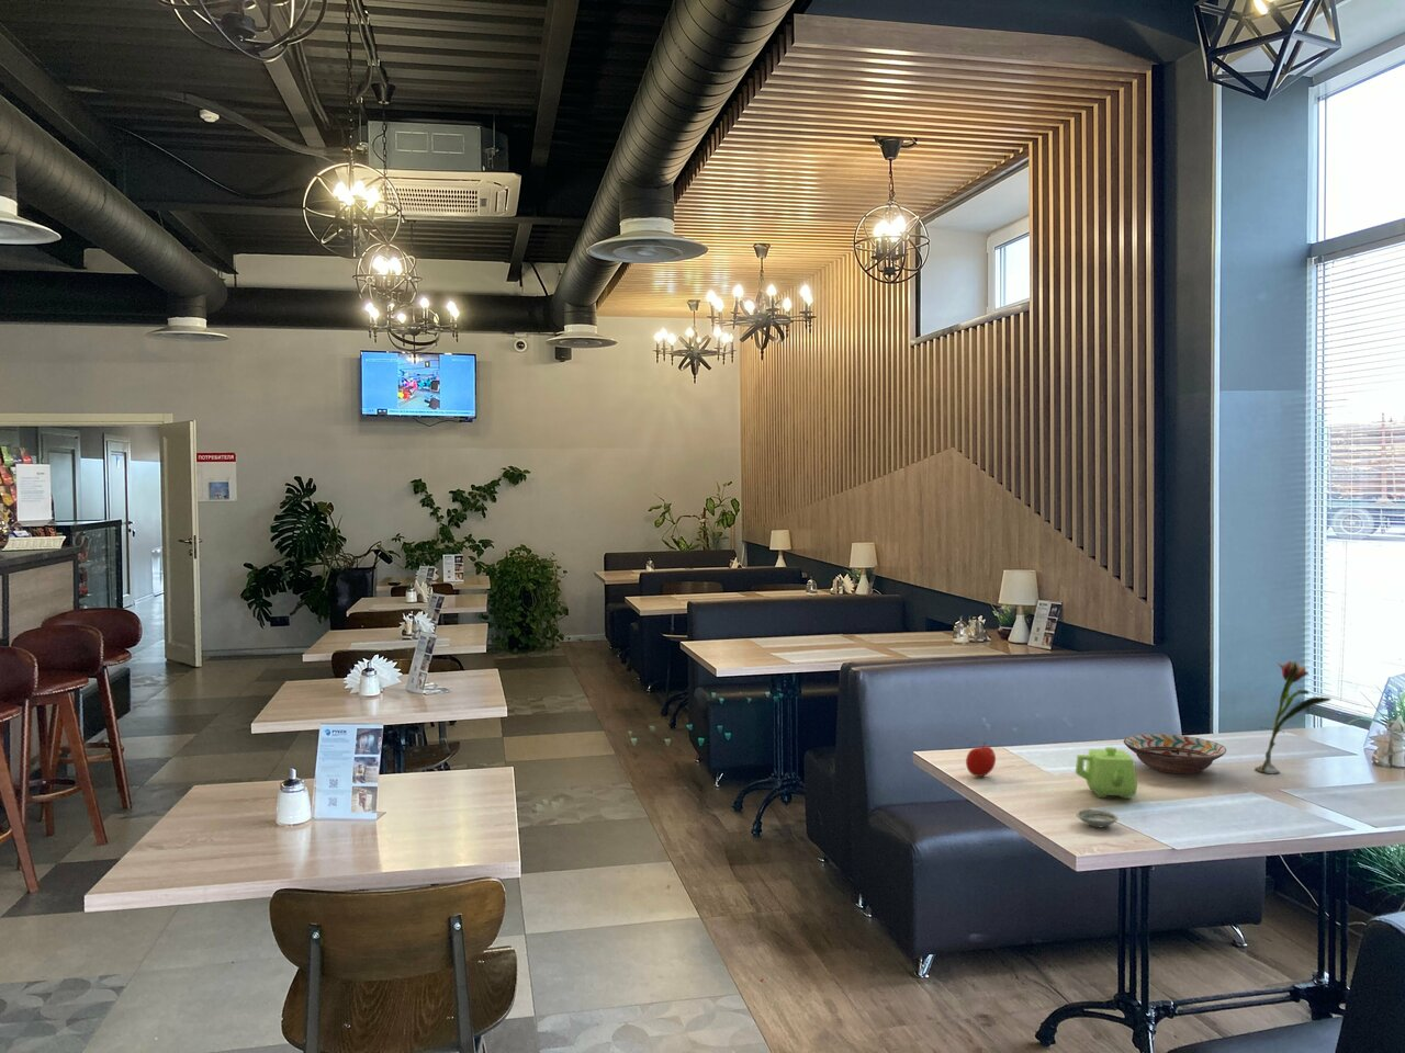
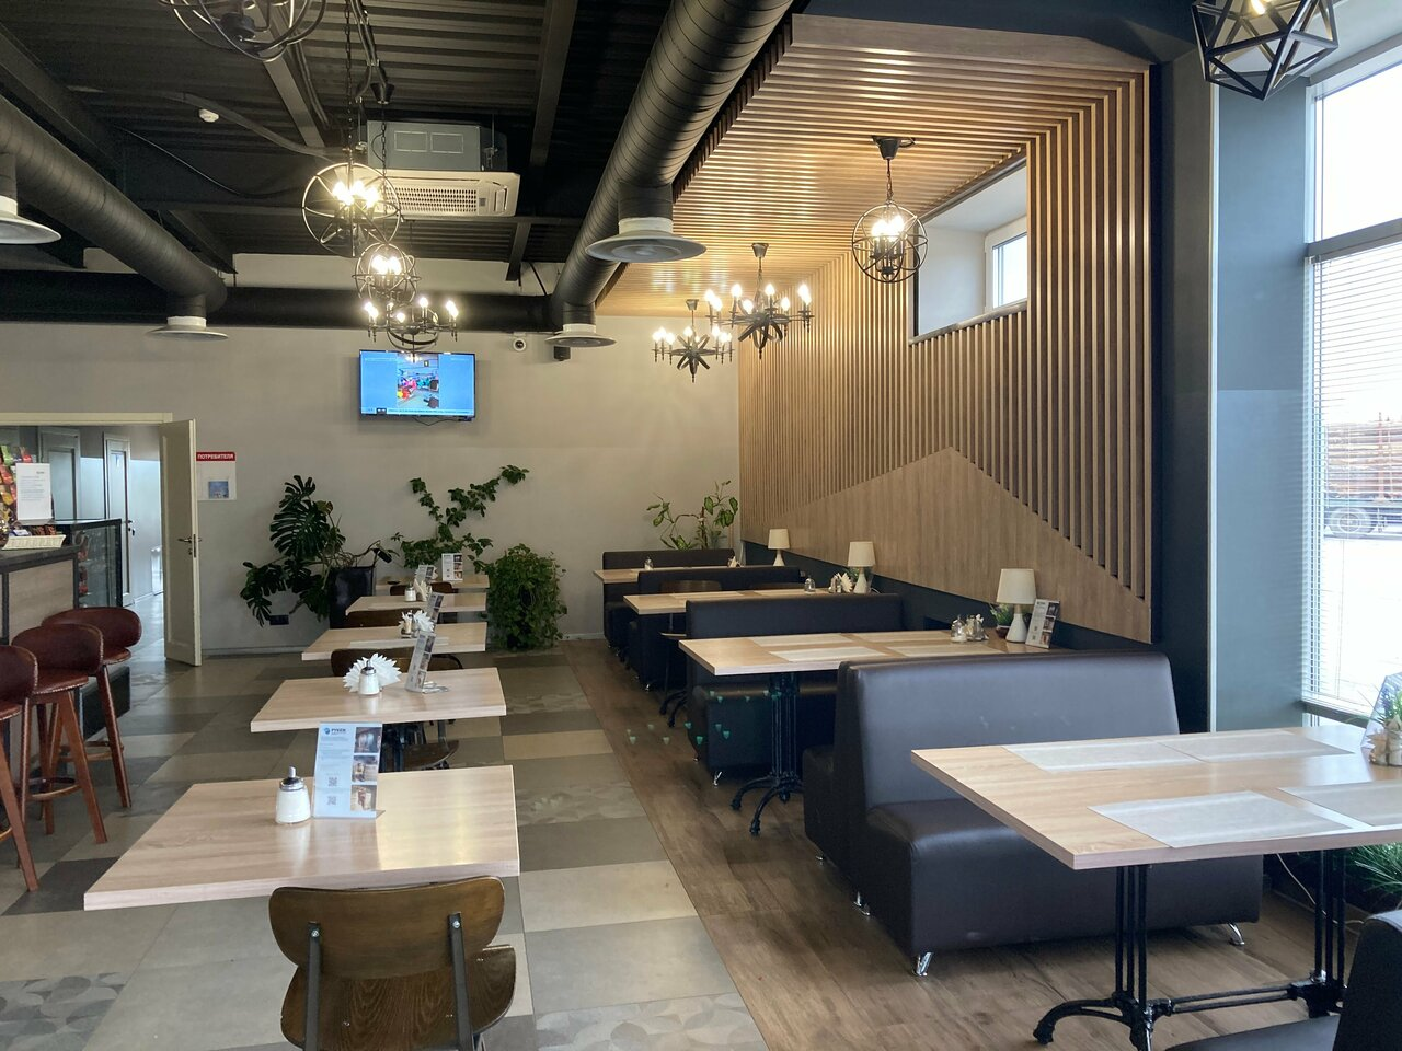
- decorative bowl [1123,732,1227,774]
- fruit [965,741,997,778]
- flower [1253,660,1332,774]
- teapot [1074,746,1138,800]
- saucer [1075,809,1120,828]
